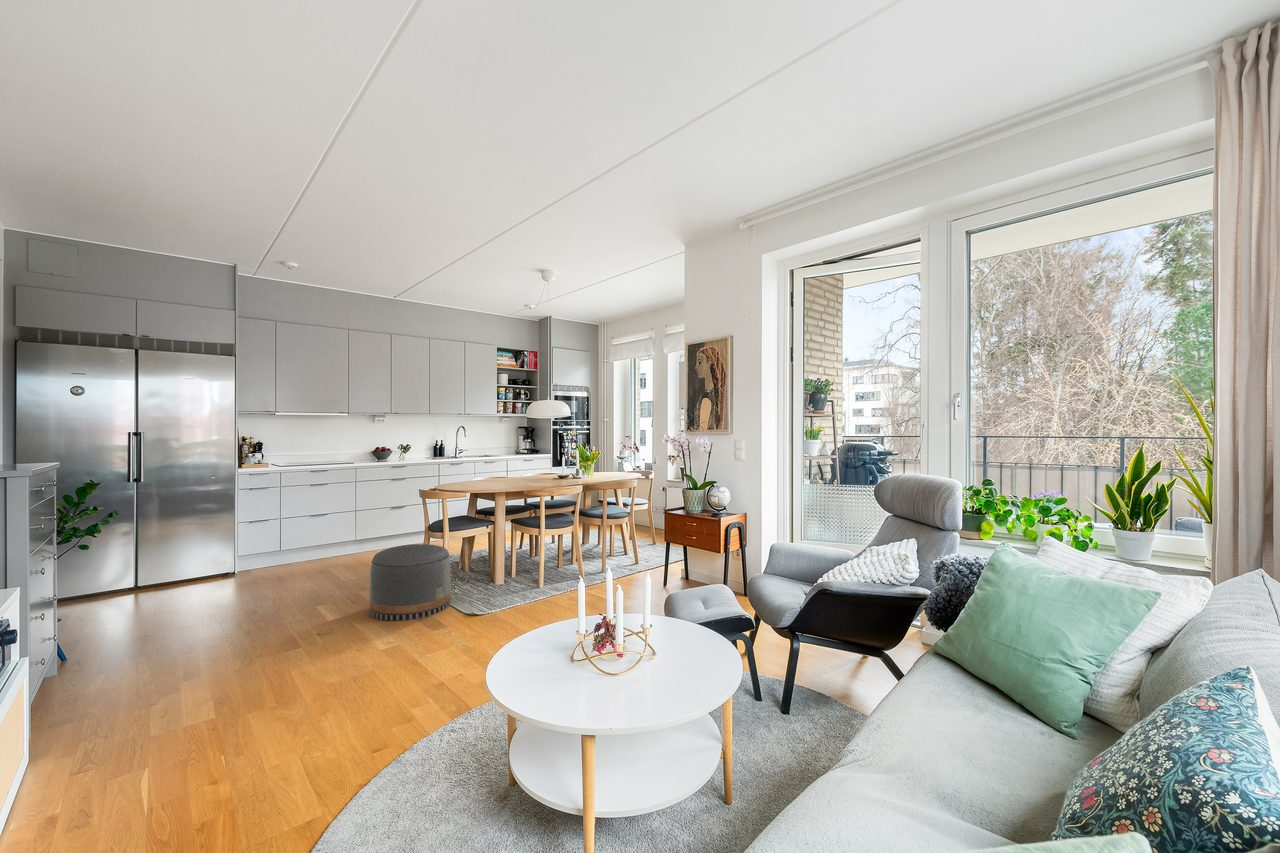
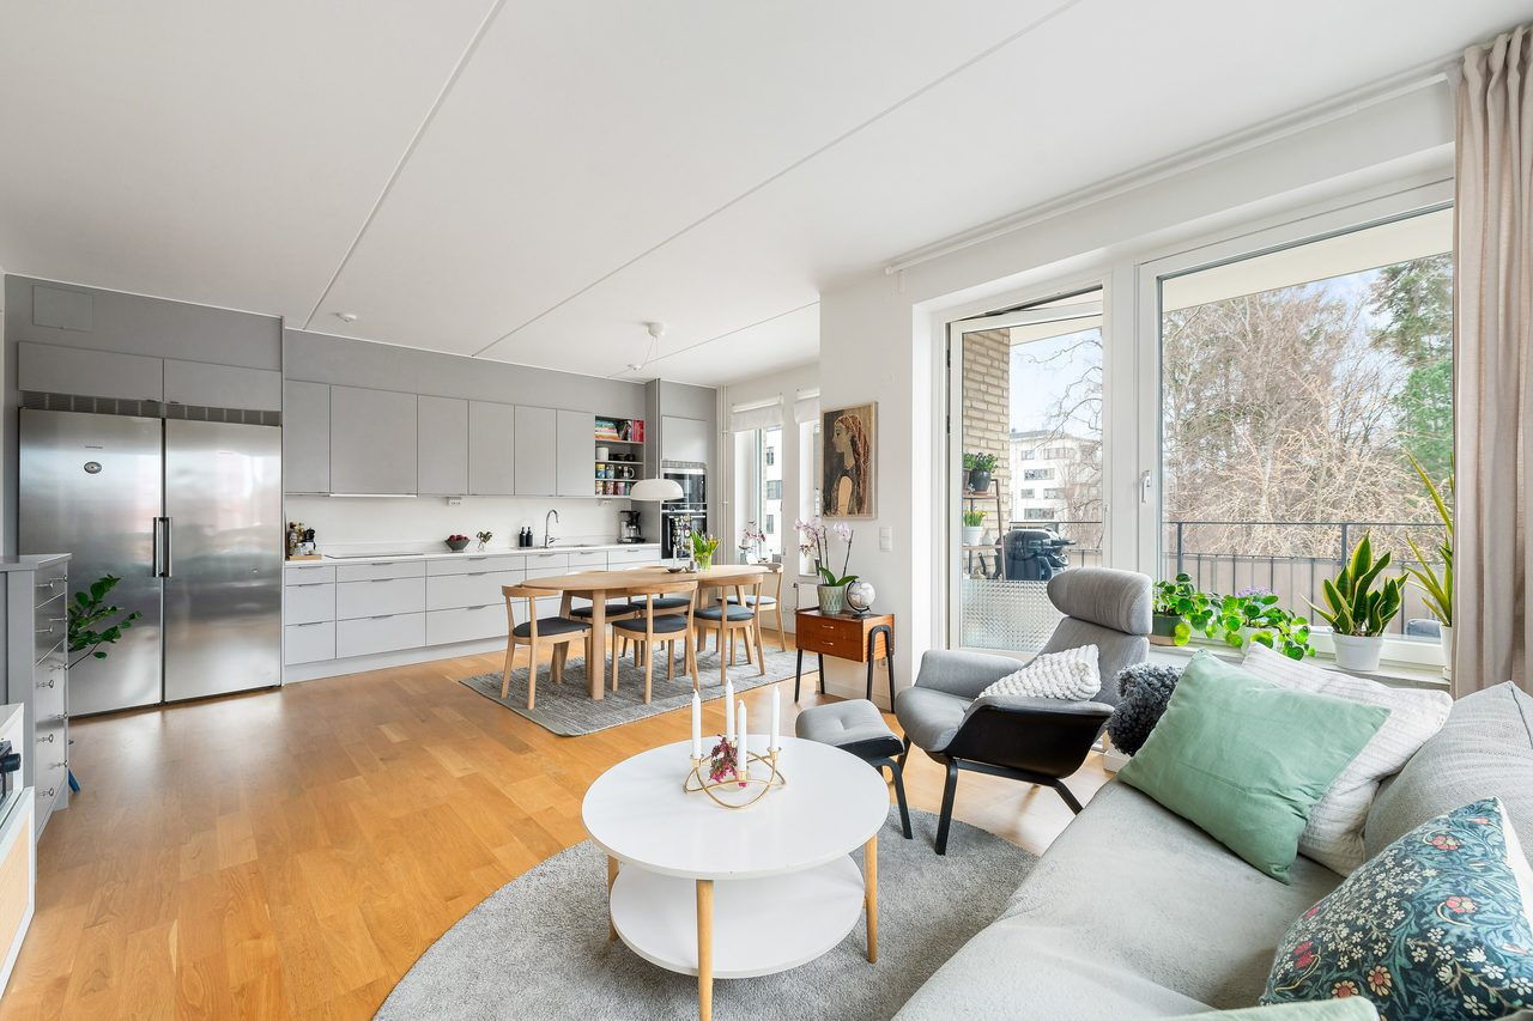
- pouf [369,543,452,622]
